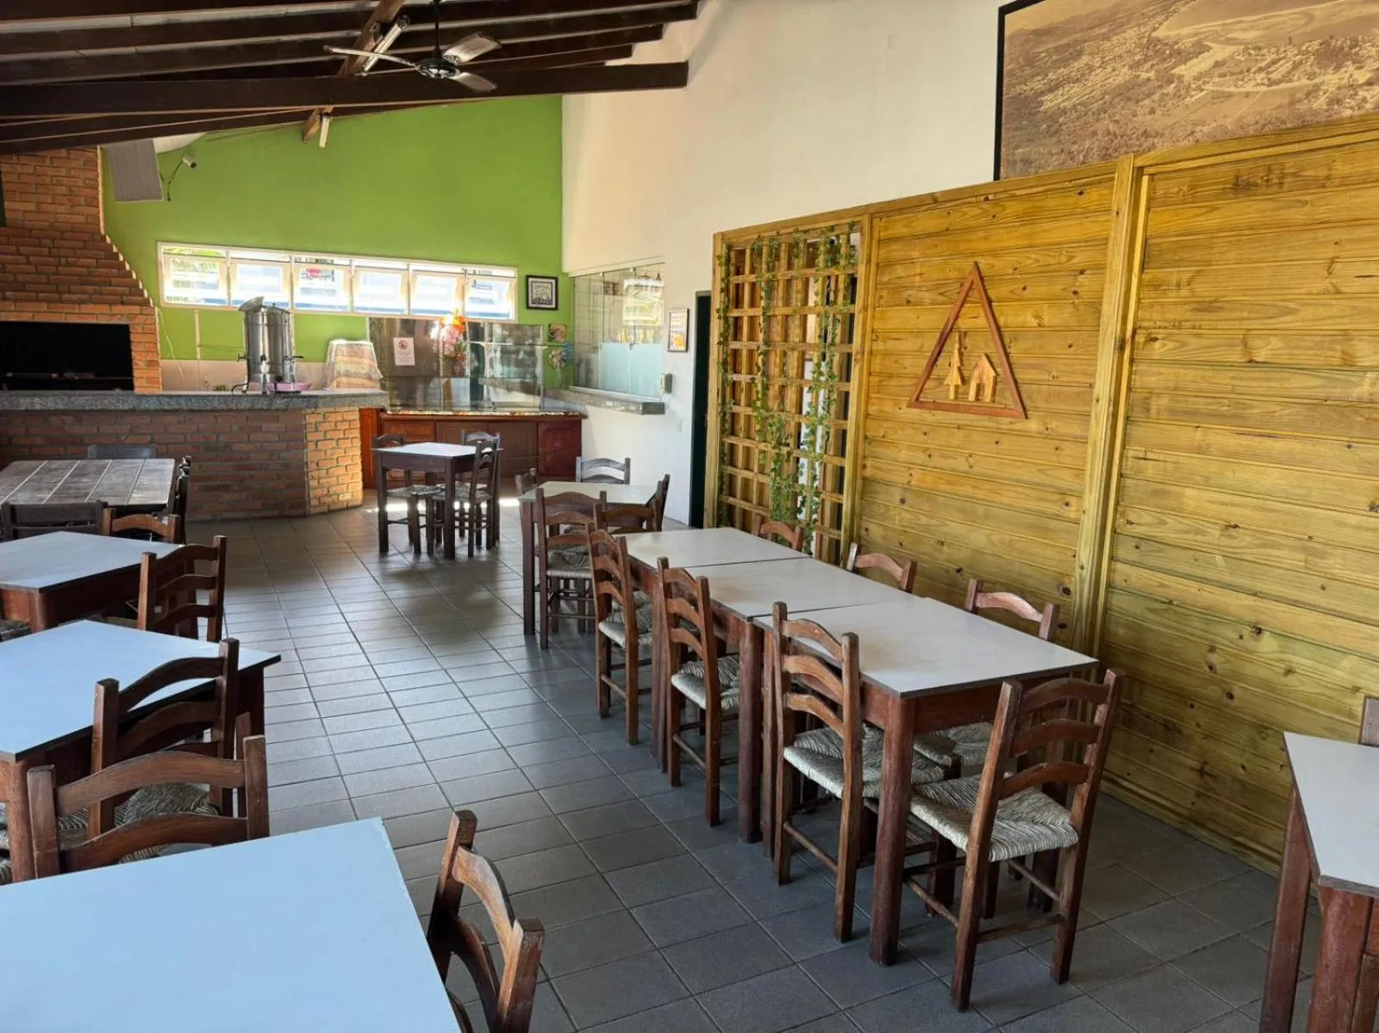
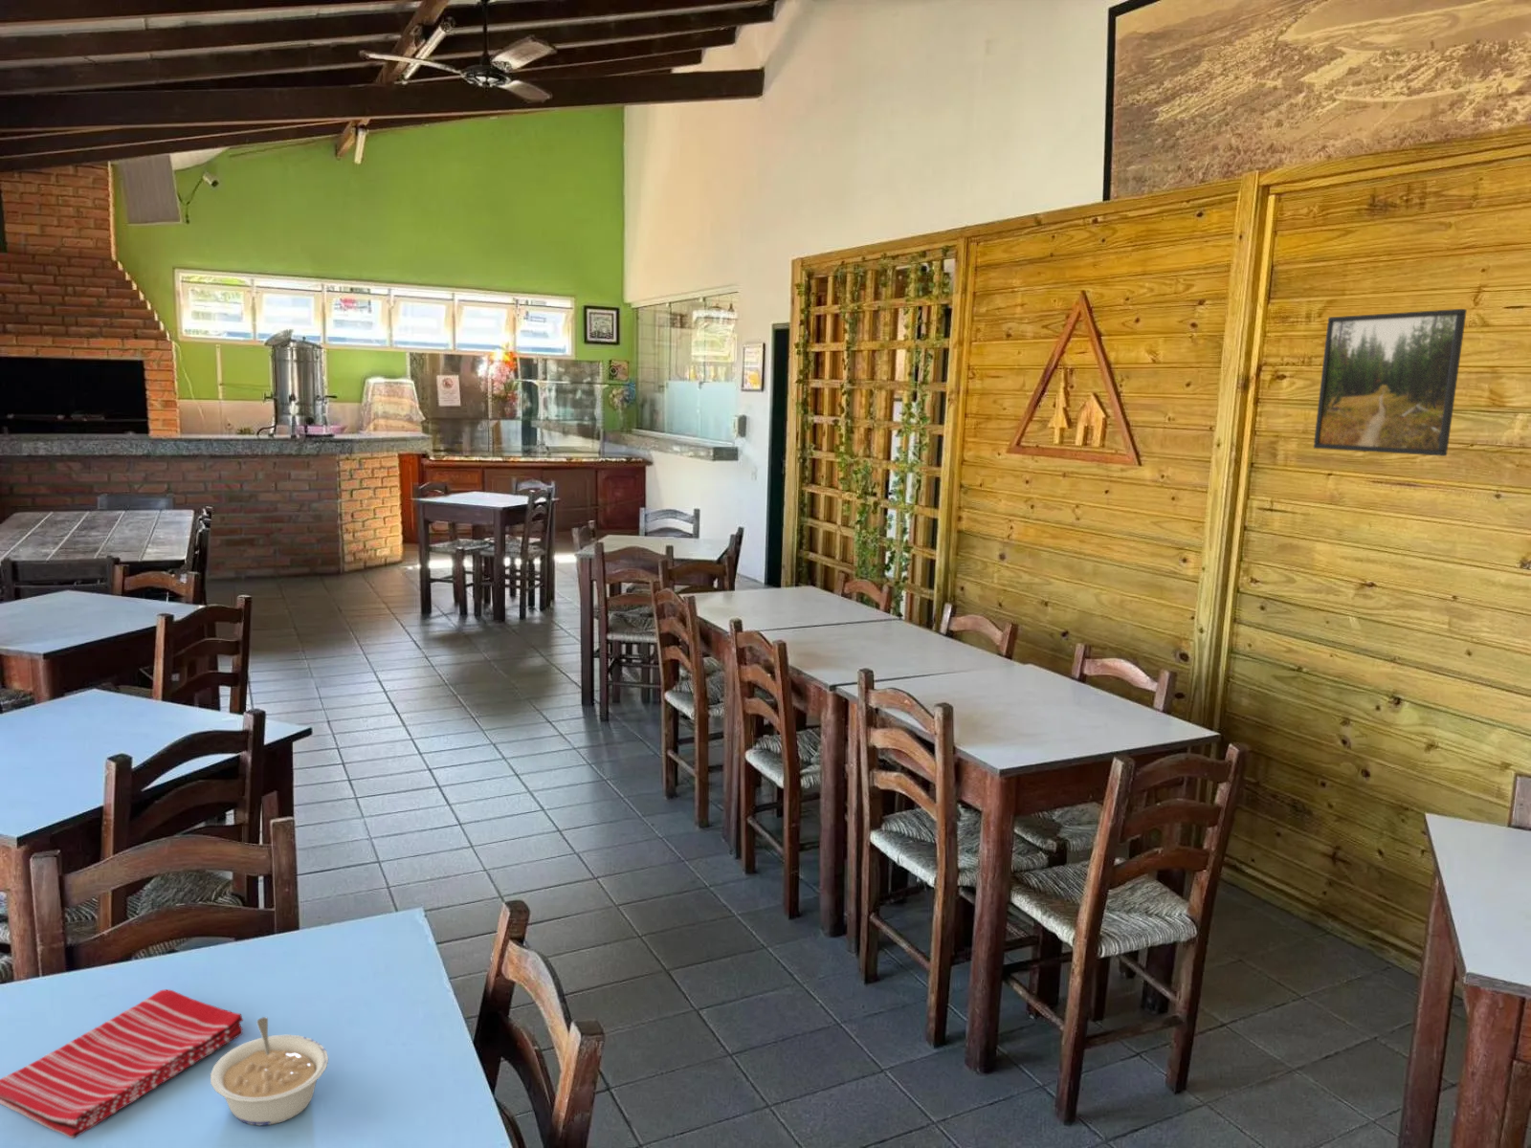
+ legume [210,1017,329,1128]
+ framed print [1313,308,1468,457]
+ dish towel [0,989,244,1140]
